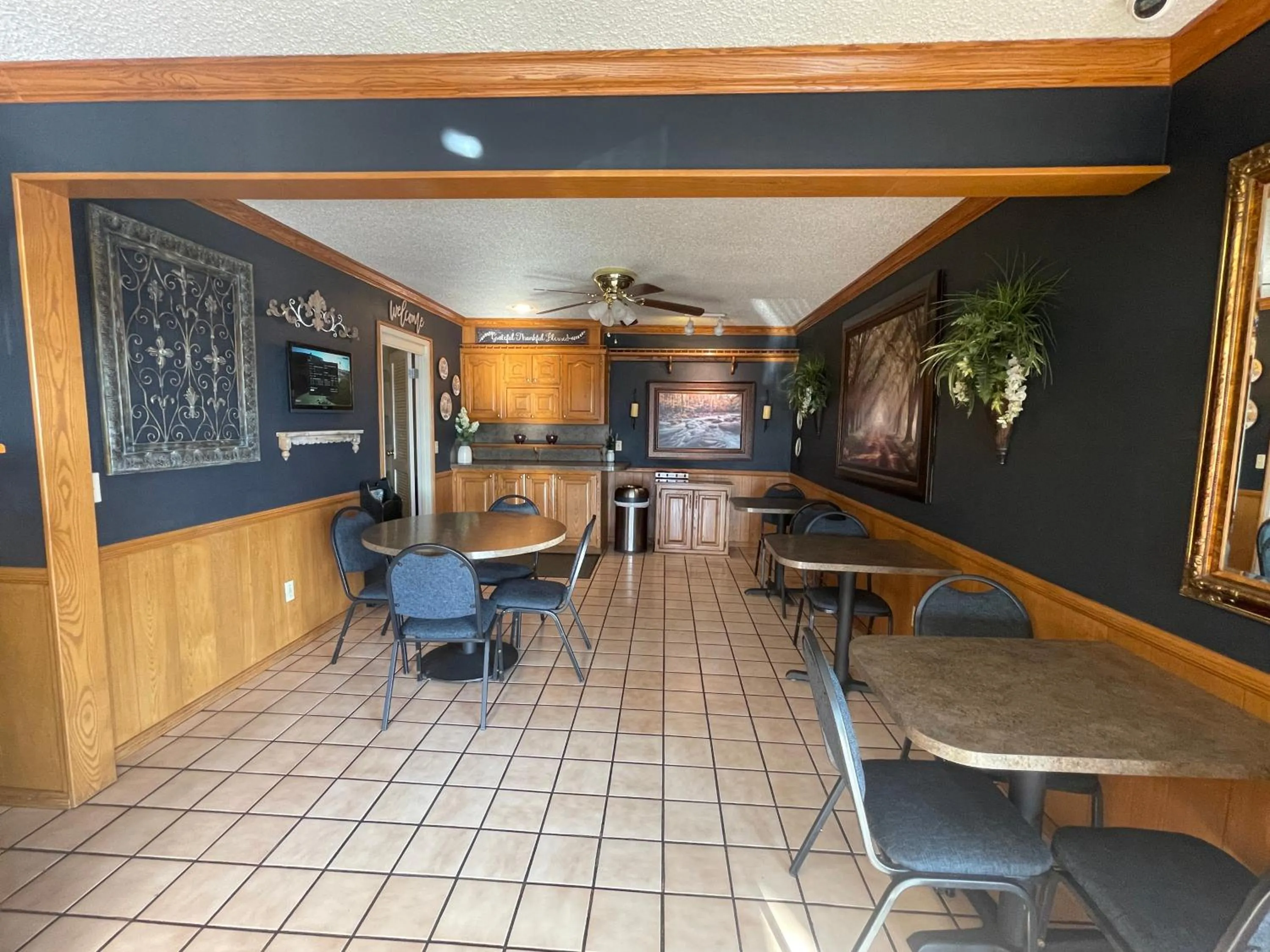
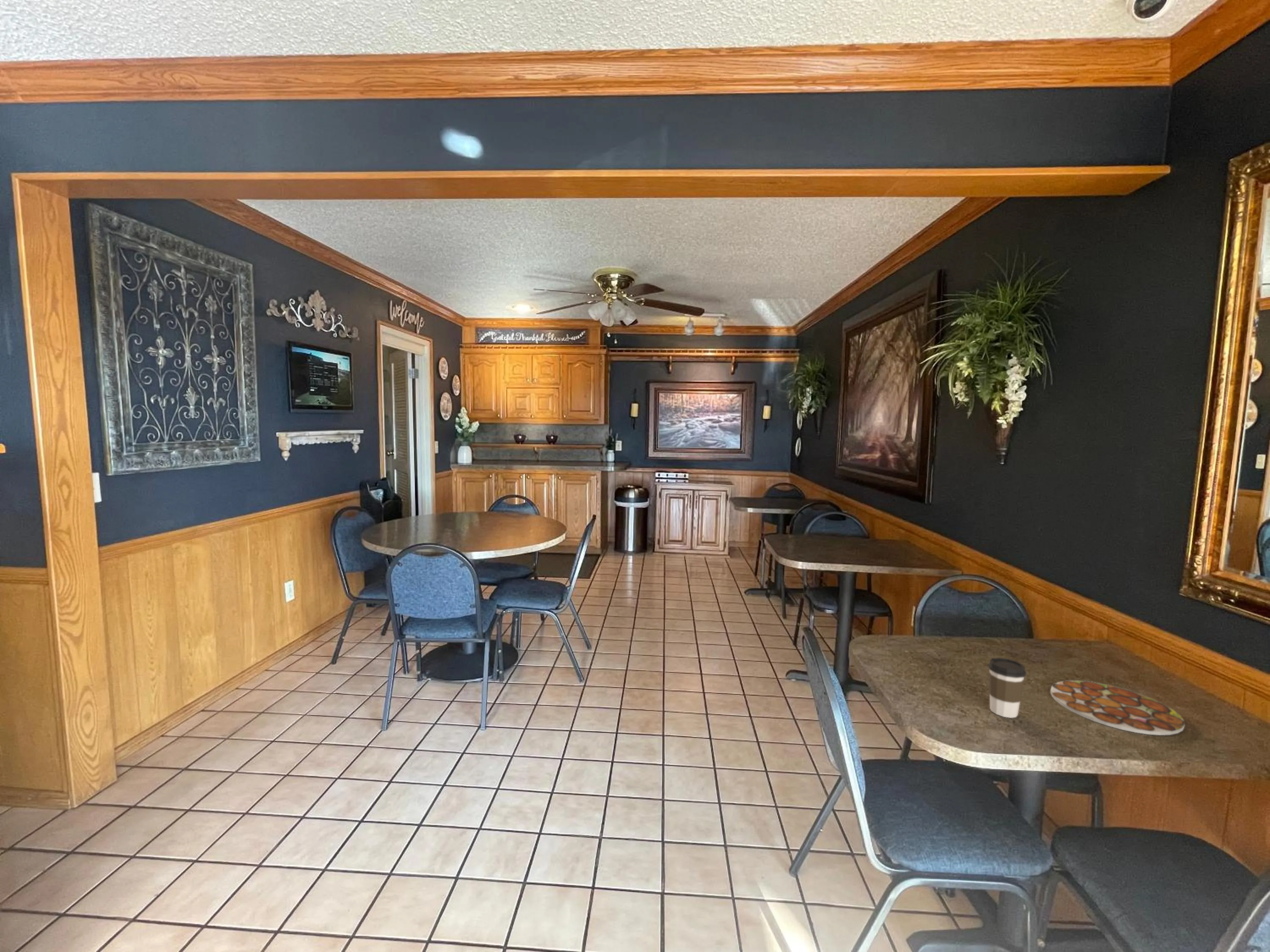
+ plate [1050,680,1185,736]
+ coffee cup [988,657,1027,718]
